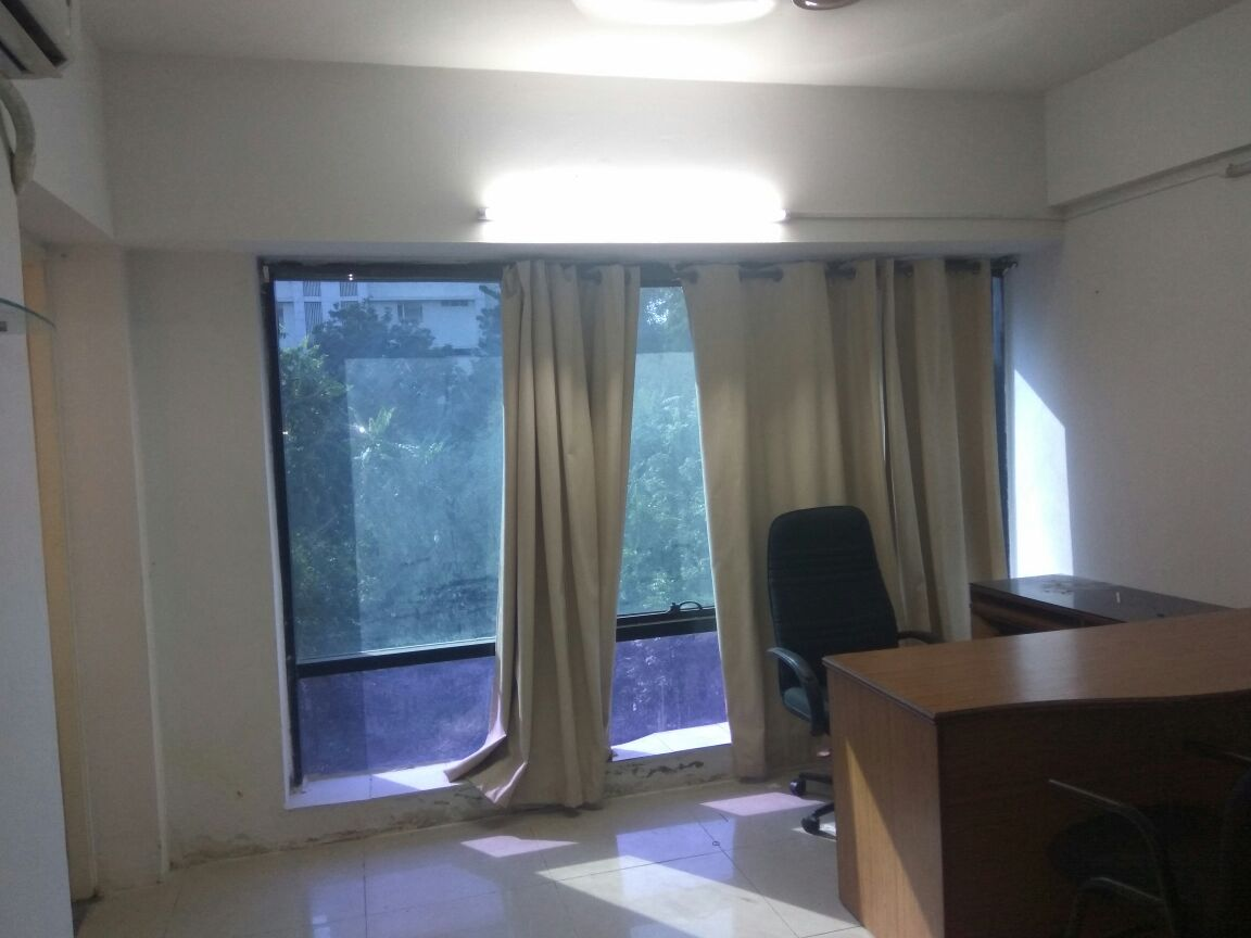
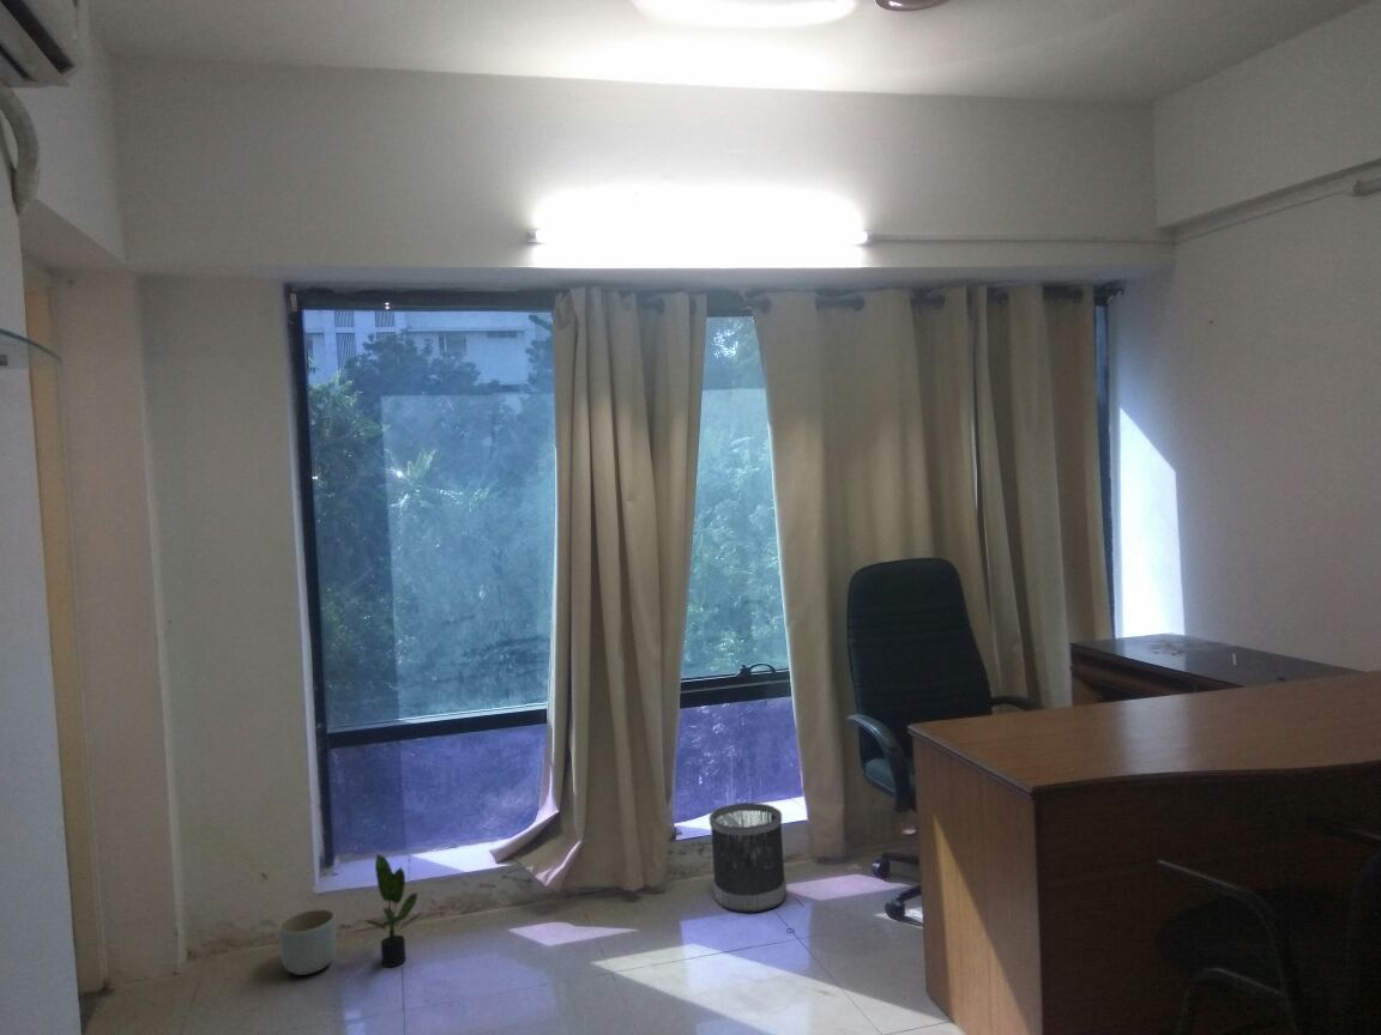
+ wastebasket [708,801,788,914]
+ planter [277,908,337,976]
+ potted plant [363,852,424,968]
